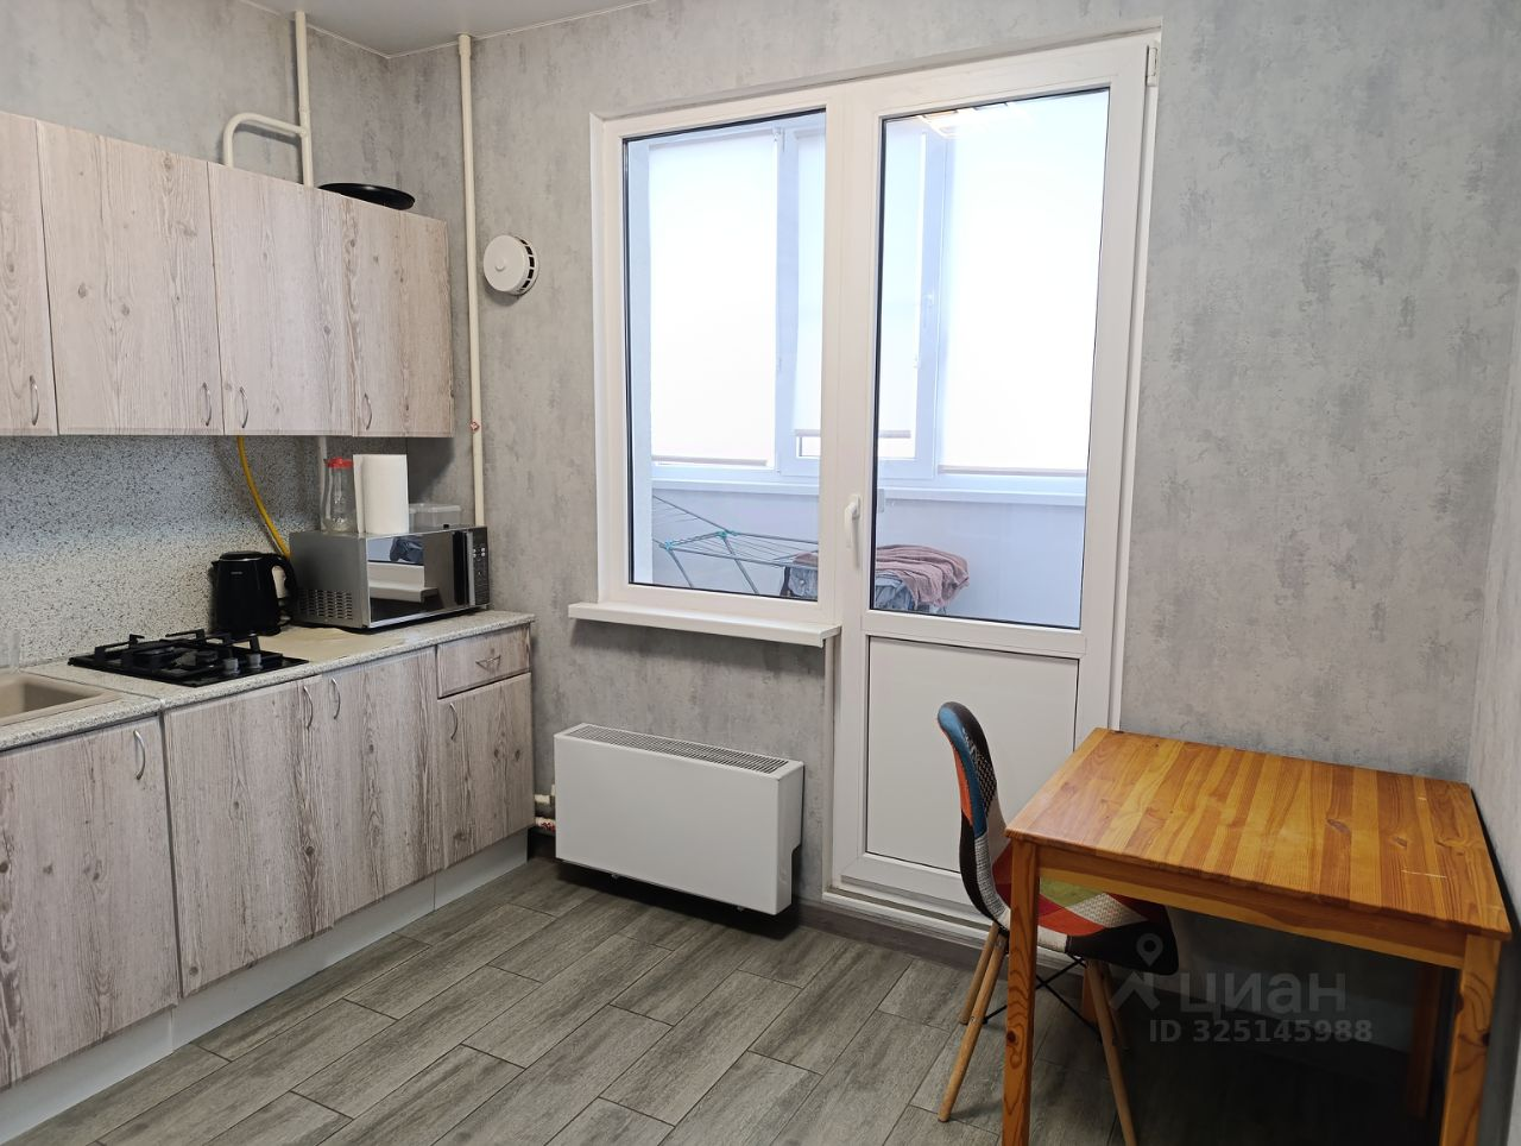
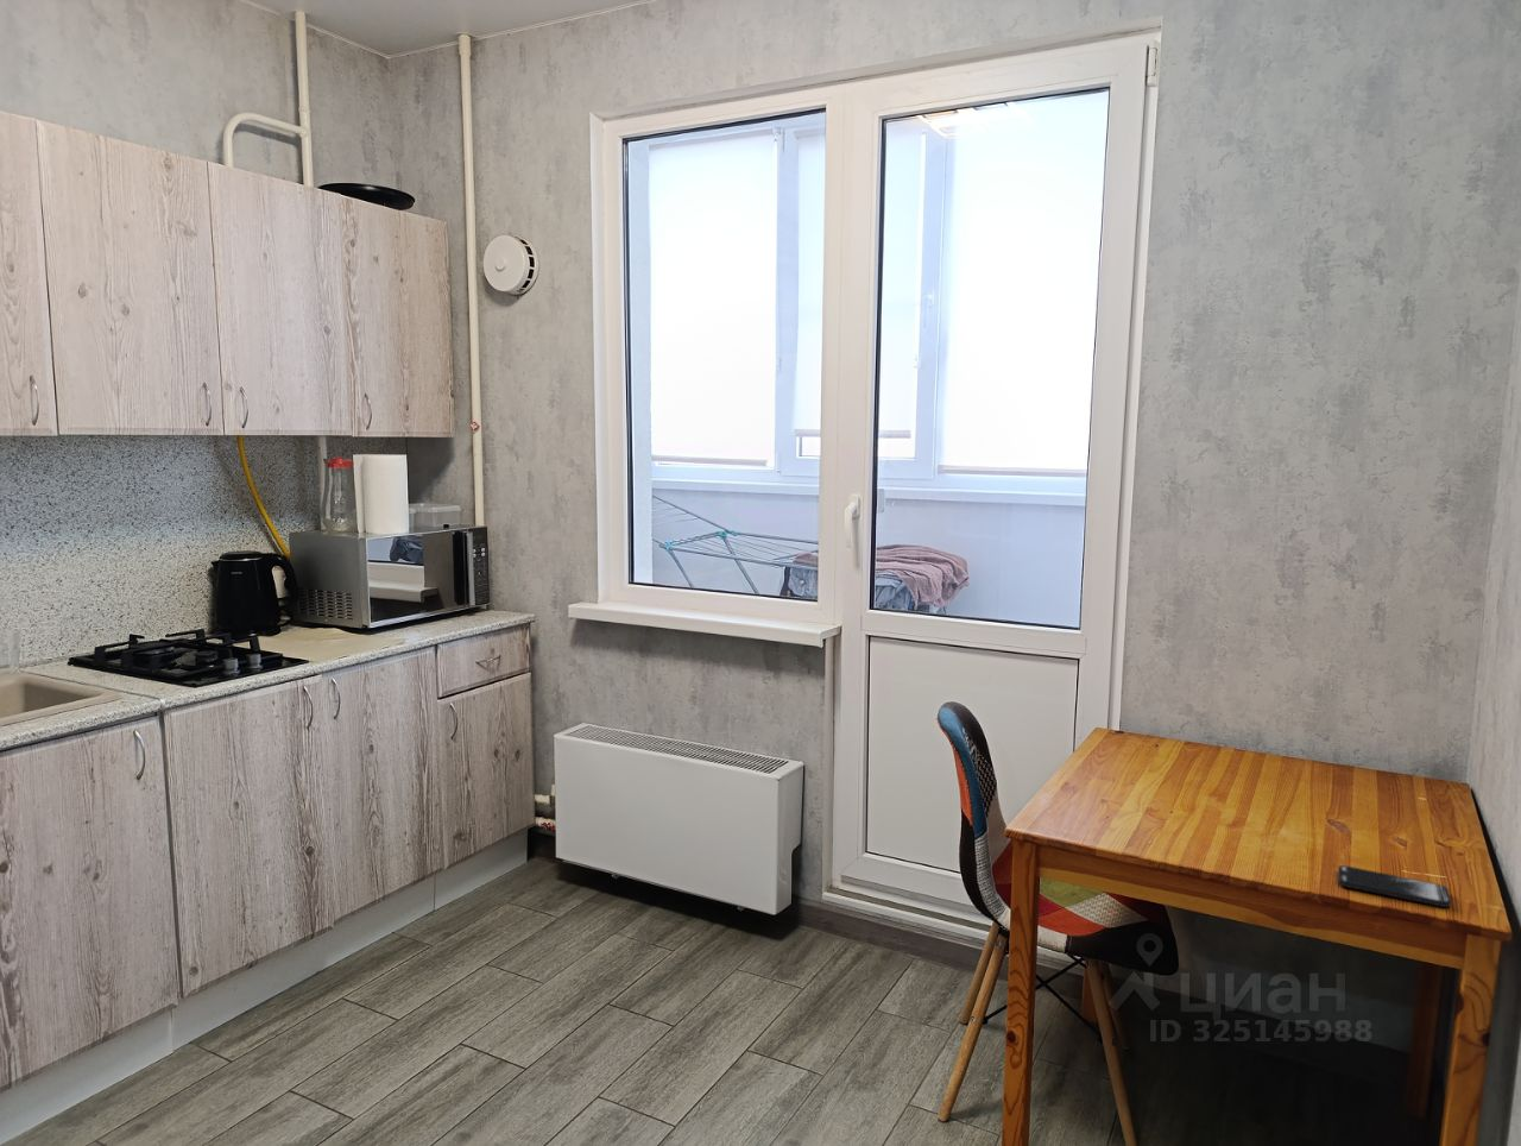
+ smartphone [1337,864,1452,908]
